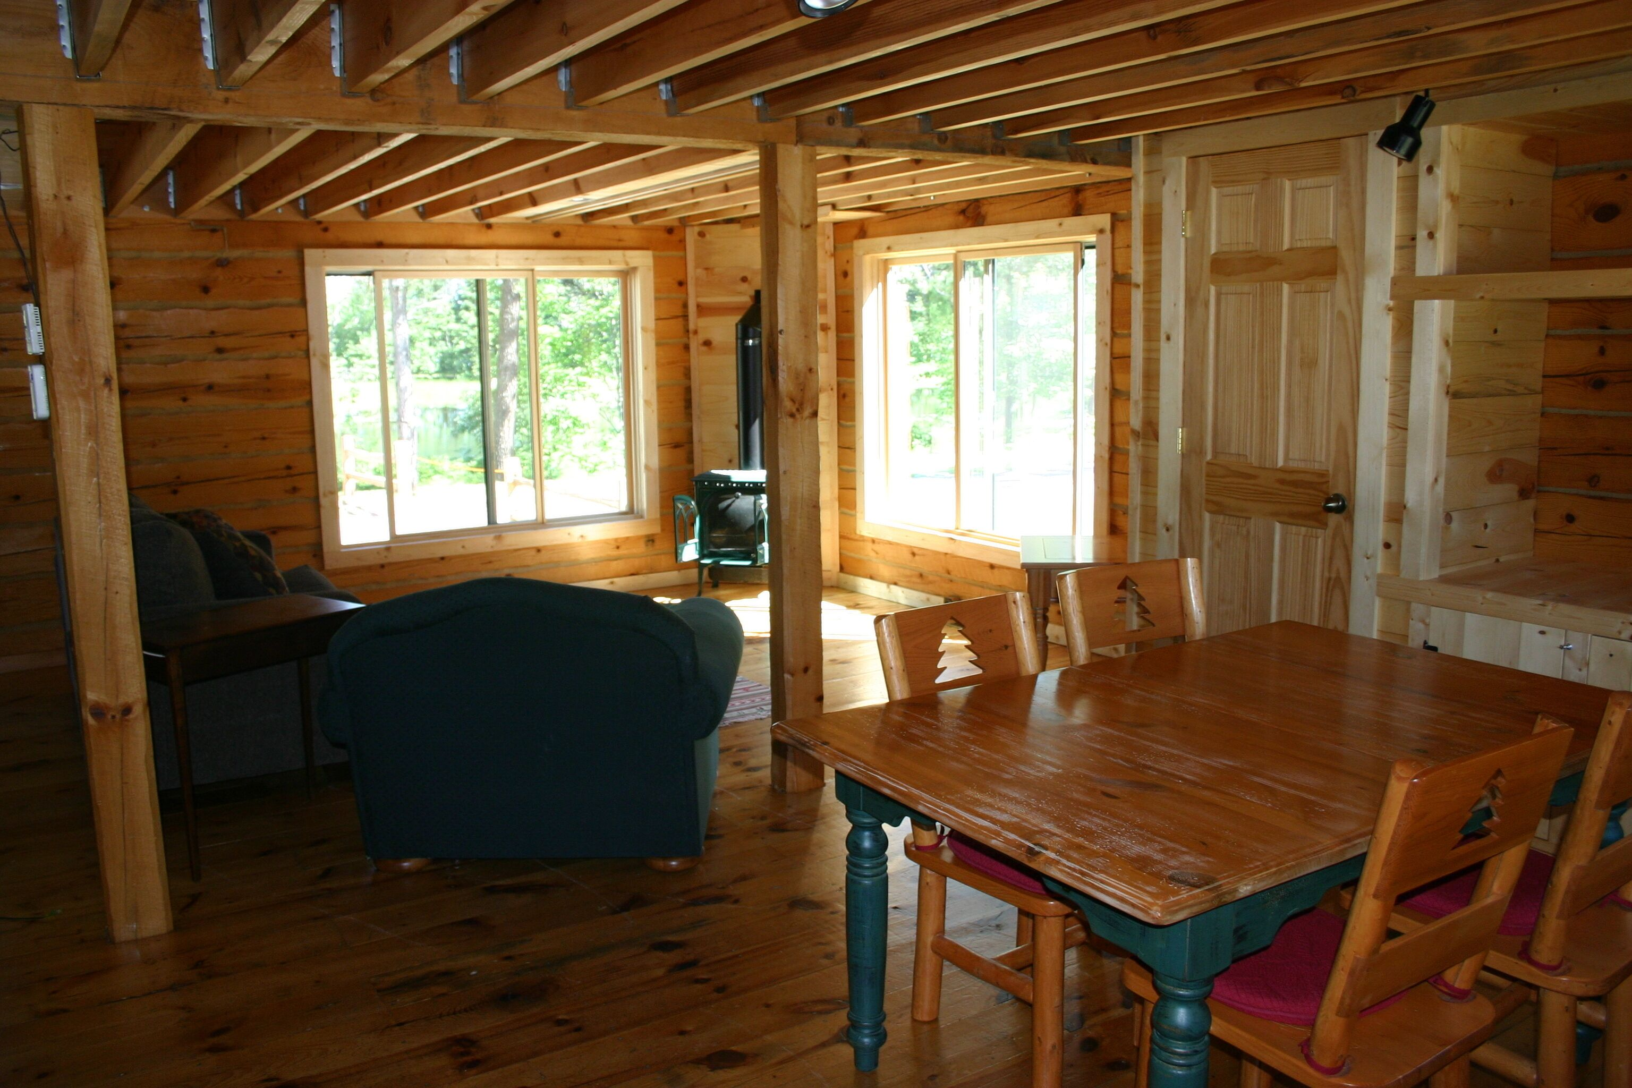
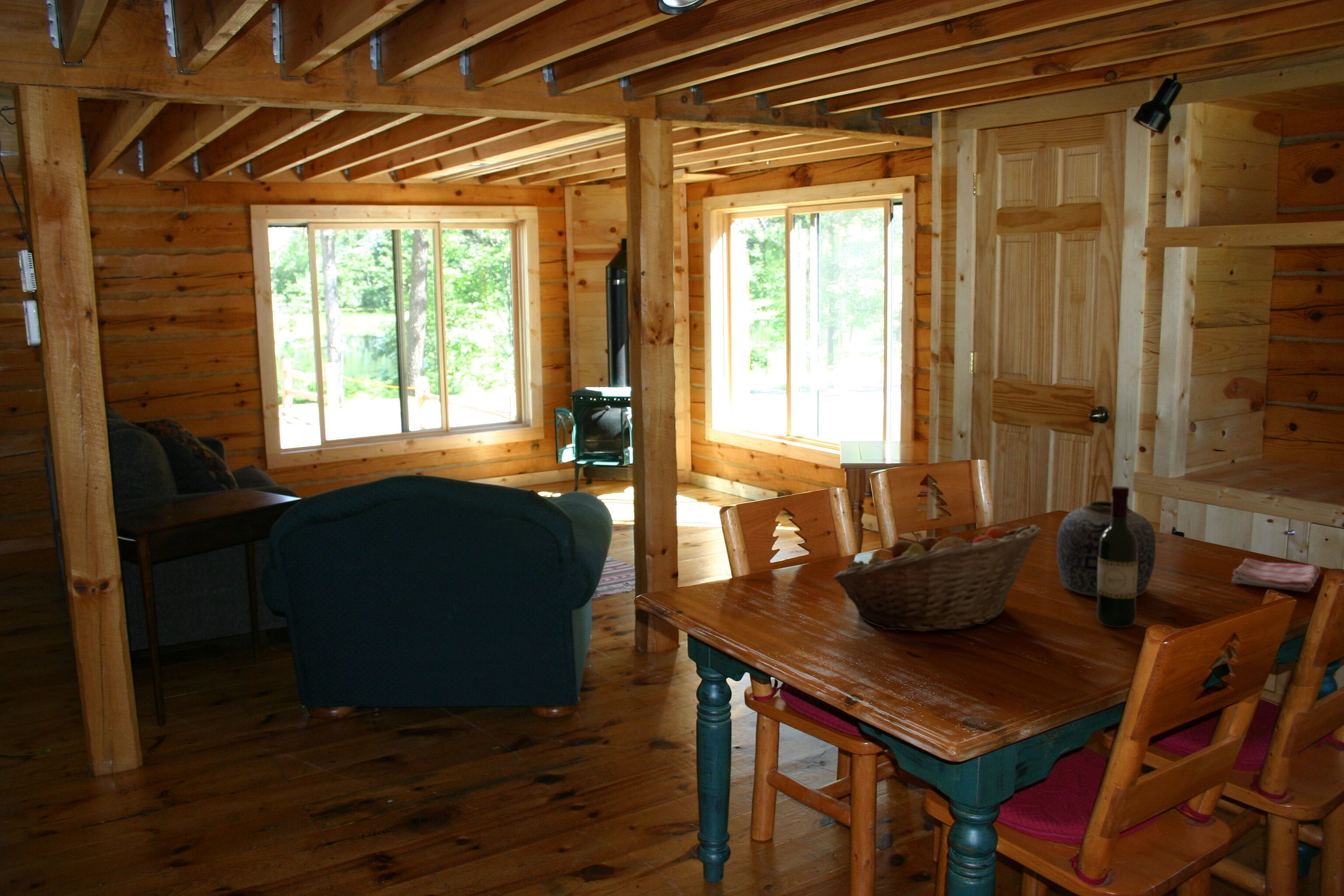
+ wine bottle [1096,486,1138,628]
+ dish towel [1231,558,1321,592]
+ fruit basket [832,524,1041,632]
+ vase [1056,500,1156,597]
